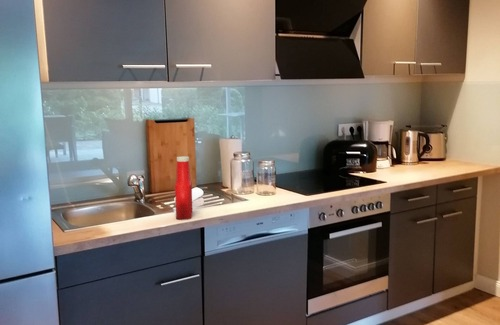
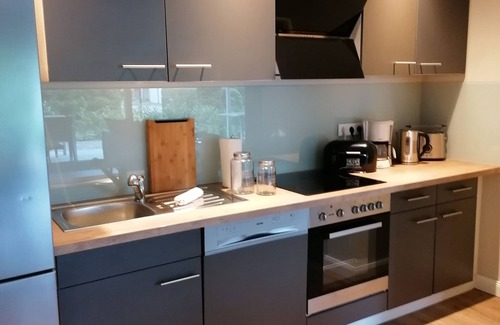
- soap bottle [174,155,193,220]
